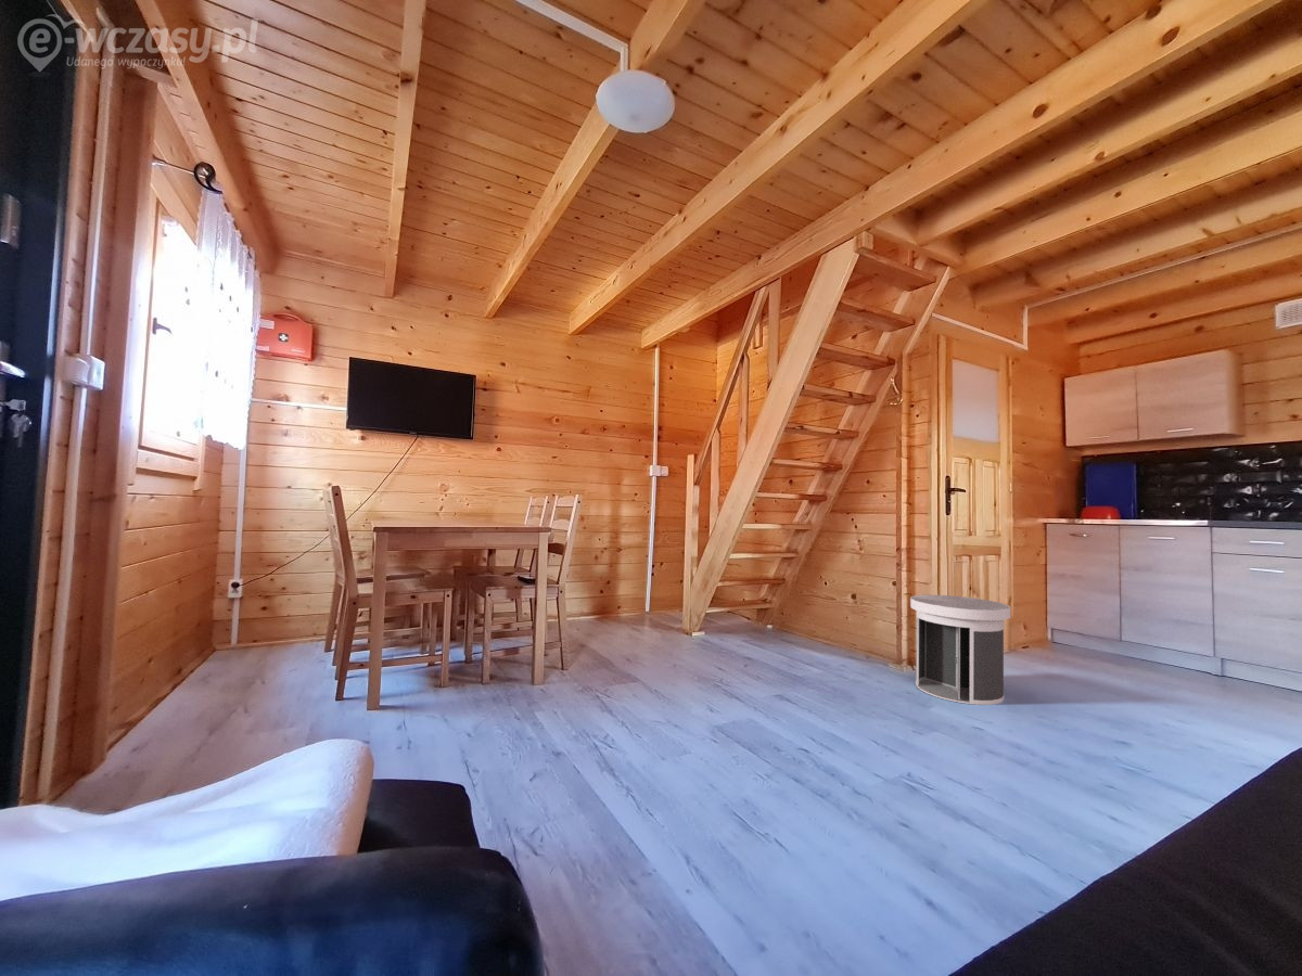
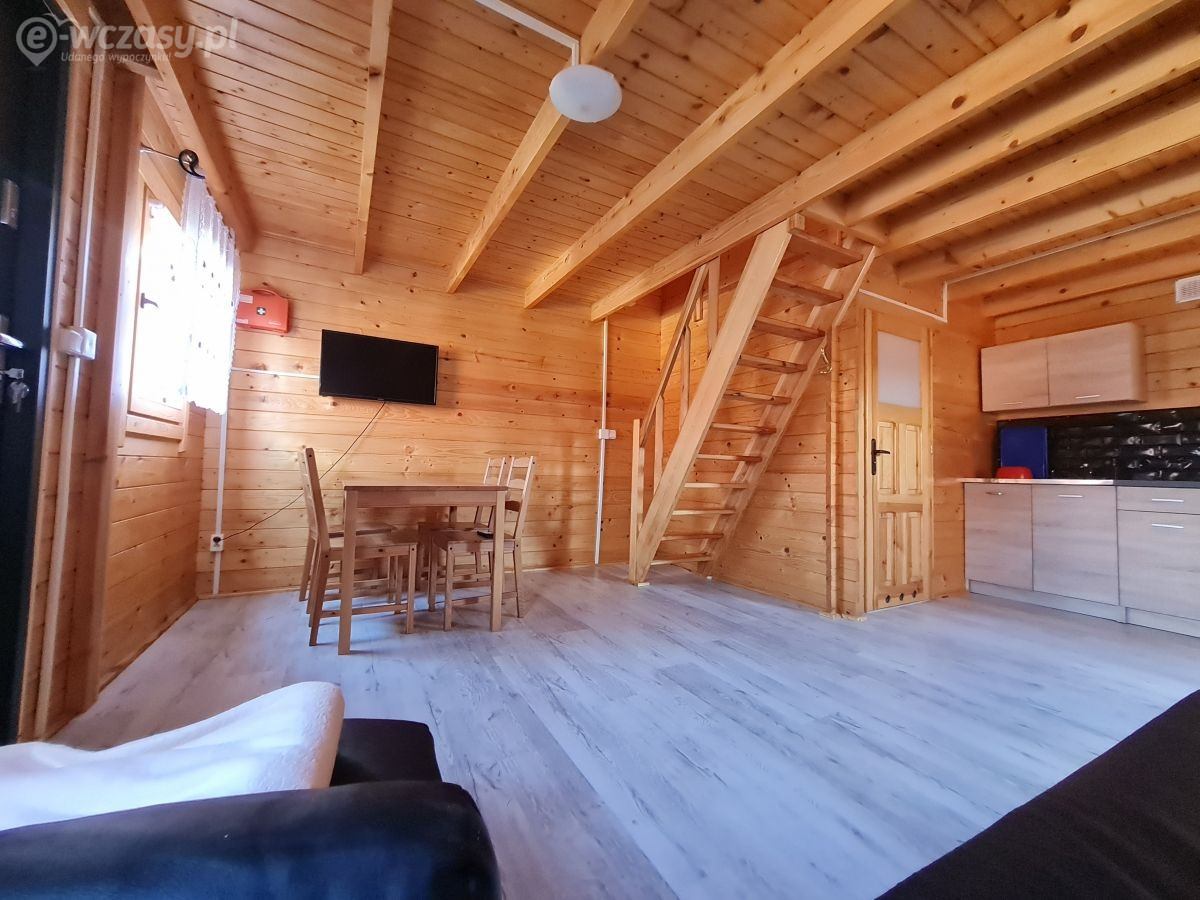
- revolving door [909,594,1011,706]
